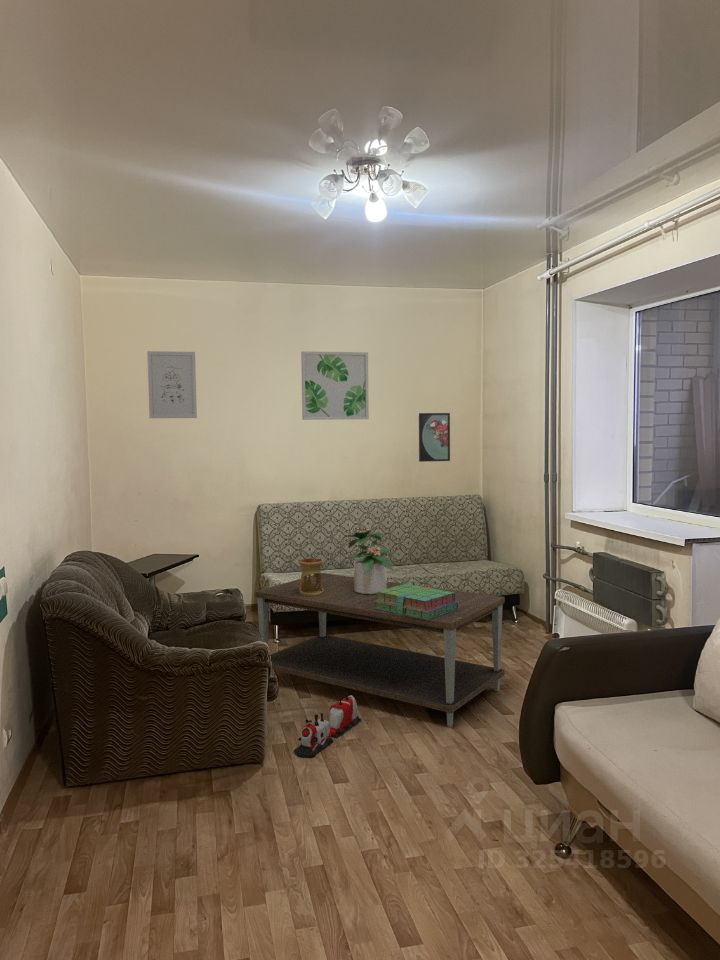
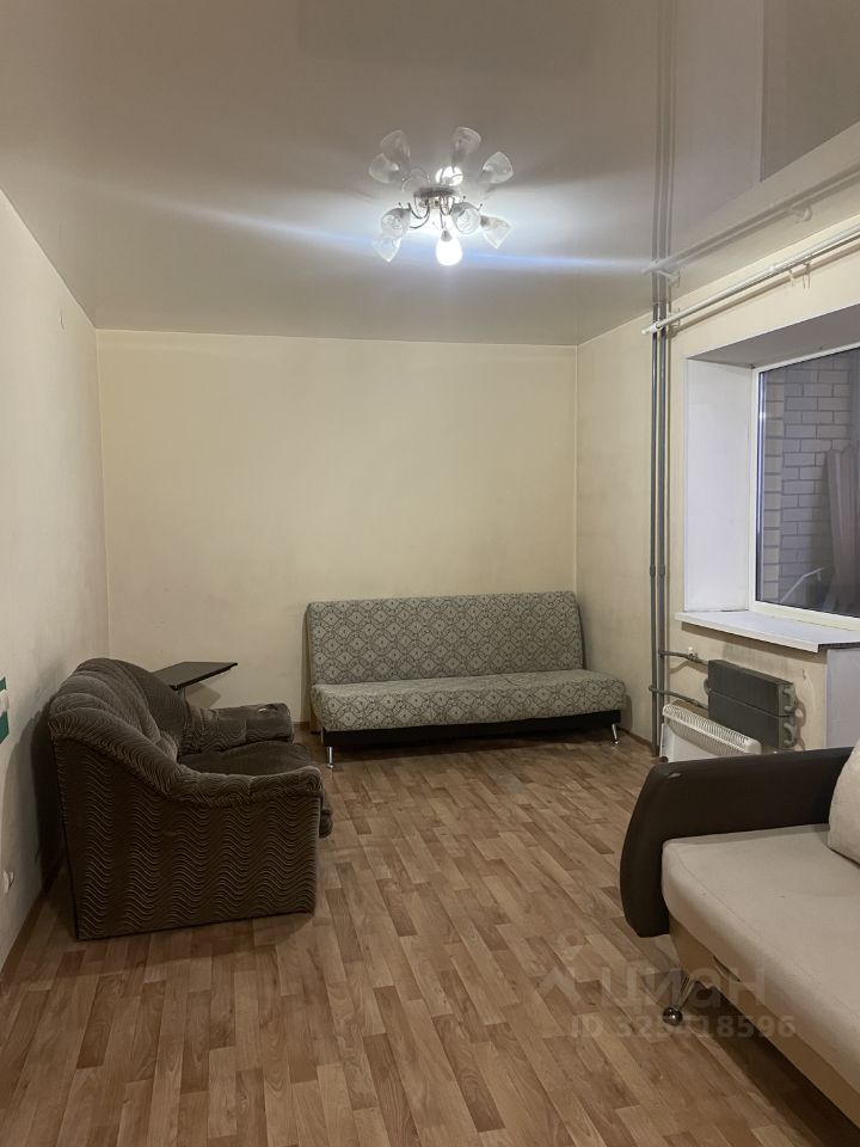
- wall art [146,350,198,419]
- oil burner [298,558,324,596]
- potted plant [339,525,394,594]
- wall art [300,350,370,421]
- stack of books [374,583,458,620]
- coffee table [254,572,506,728]
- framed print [418,412,451,463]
- toy train [293,692,362,758]
